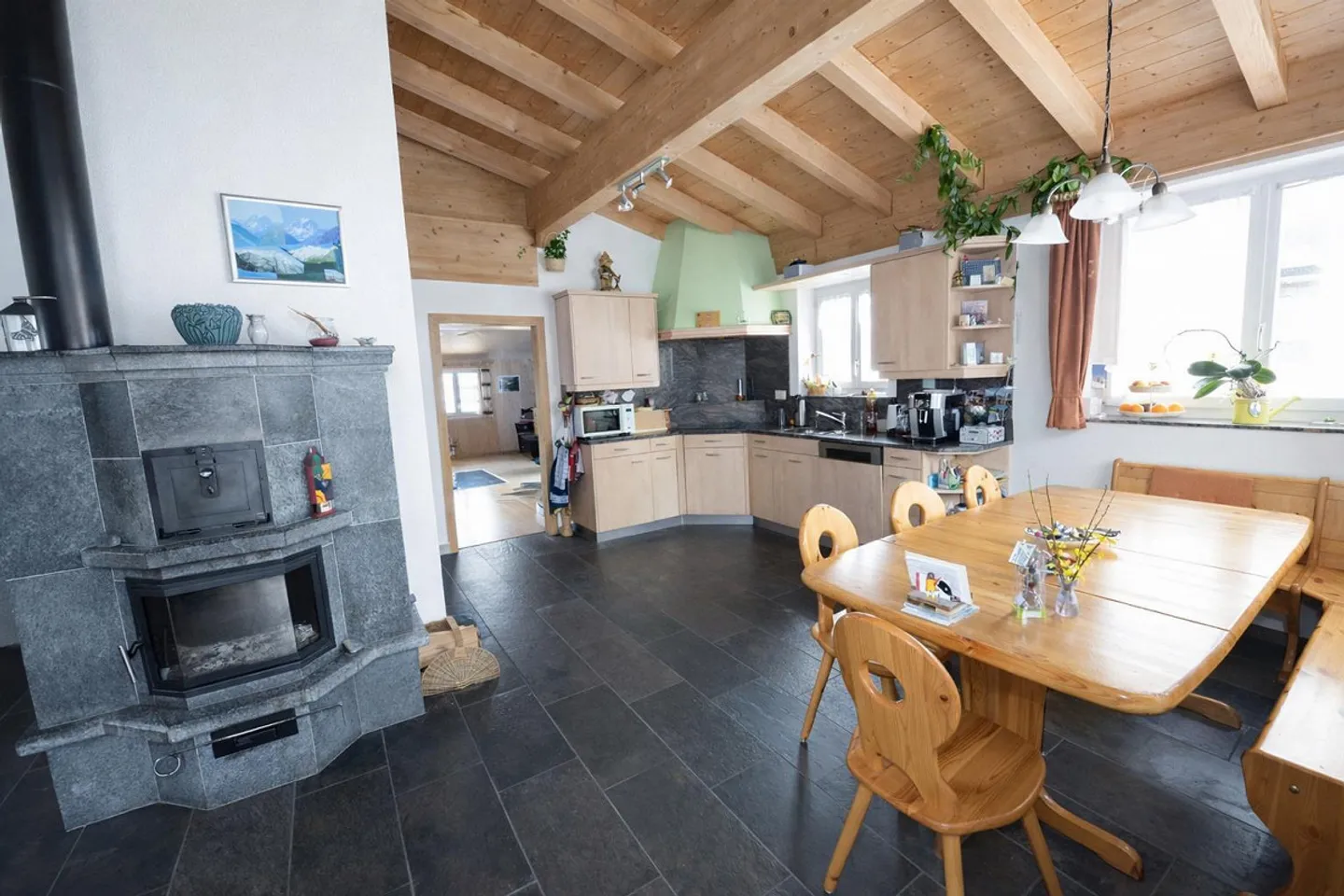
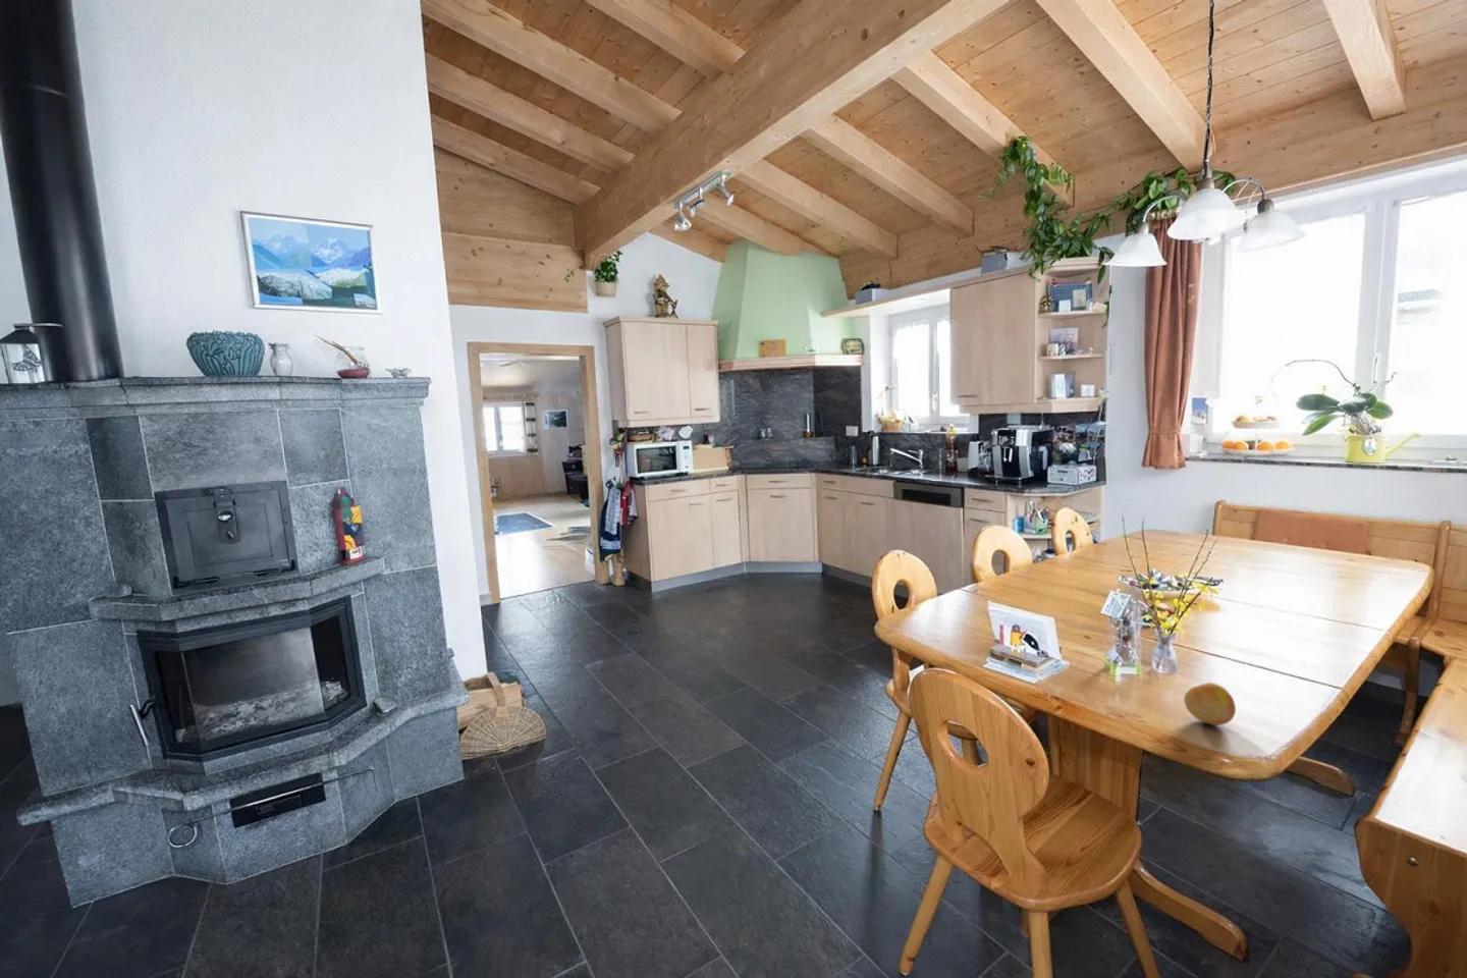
+ fruit [1183,681,1237,726]
